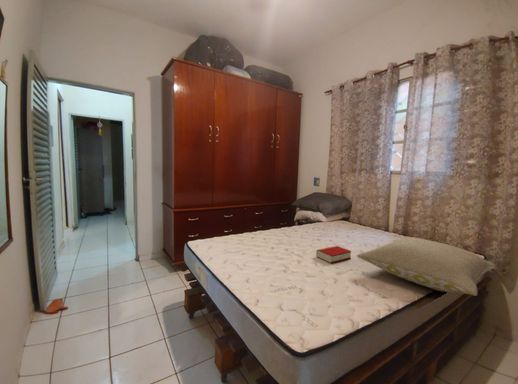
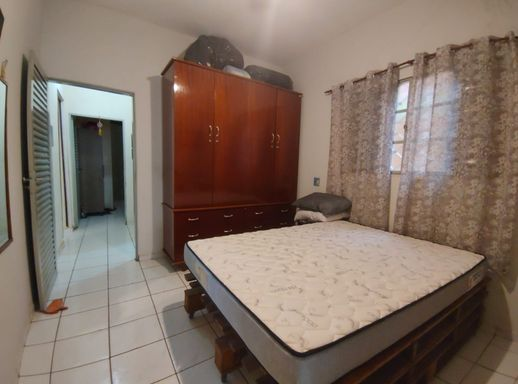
- book [315,245,352,265]
- pillow [356,236,497,297]
